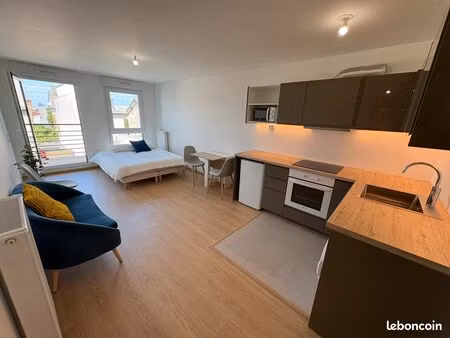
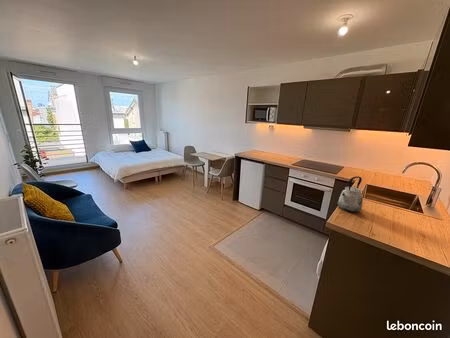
+ kettle [337,175,364,213]
